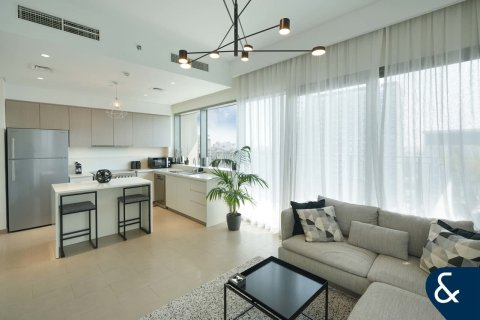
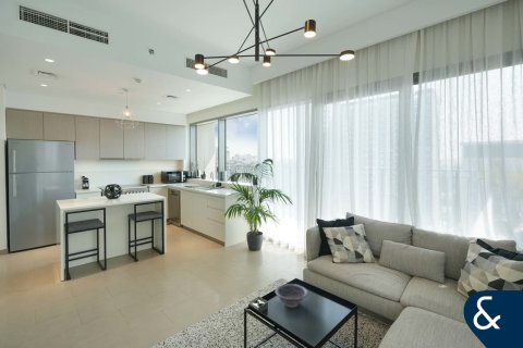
+ decorative bowl [273,283,309,309]
